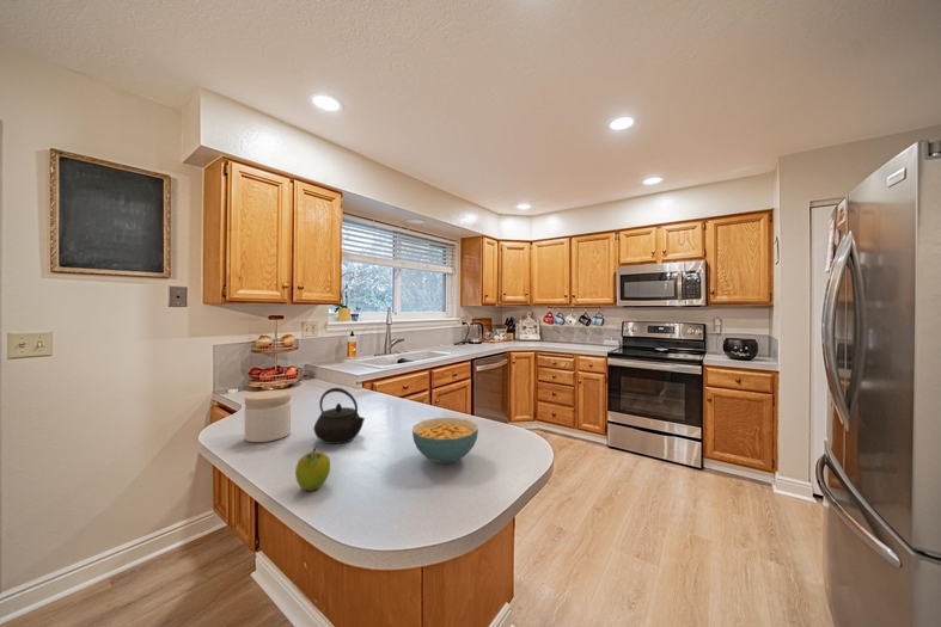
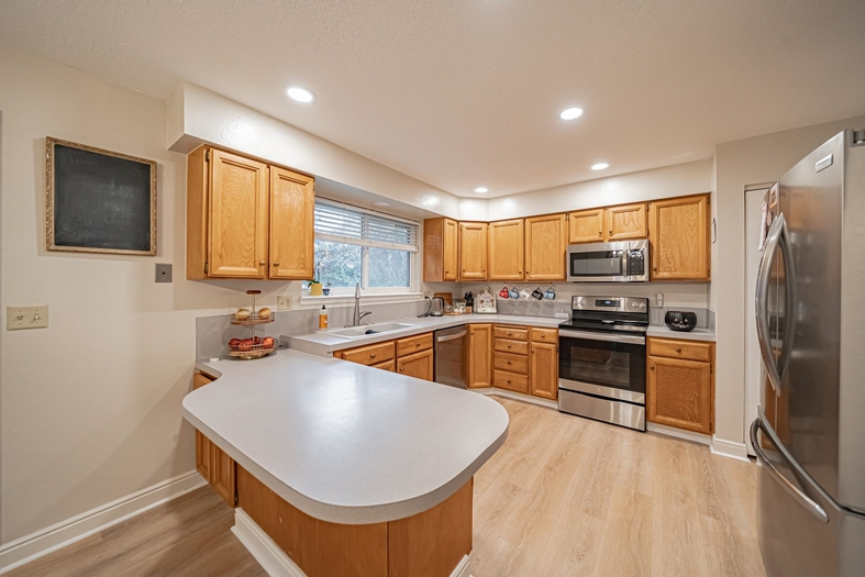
- cereal bowl [411,417,479,466]
- fruit [294,447,331,492]
- jar [244,389,292,443]
- kettle [312,387,366,445]
